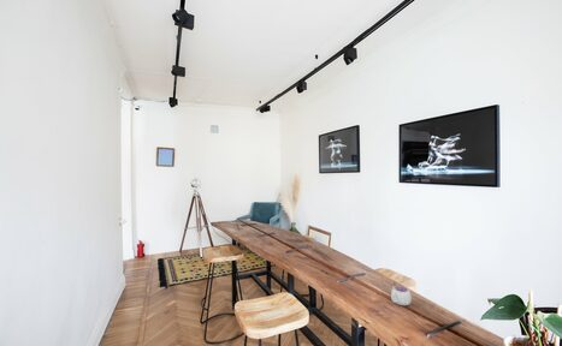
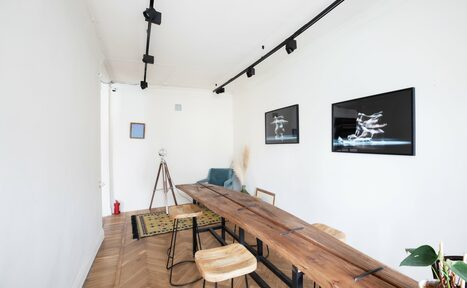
- mug [390,281,413,306]
